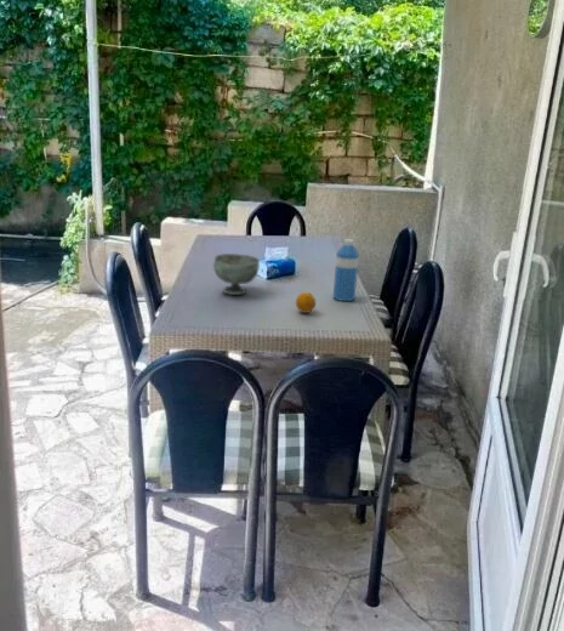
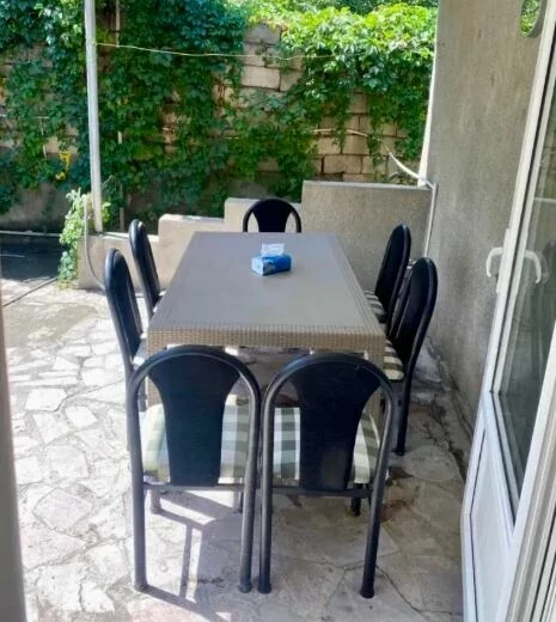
- water bottle [332,238,360,302]
- fruit [295,291,317,314]
- bowl [212,252,261,296]
